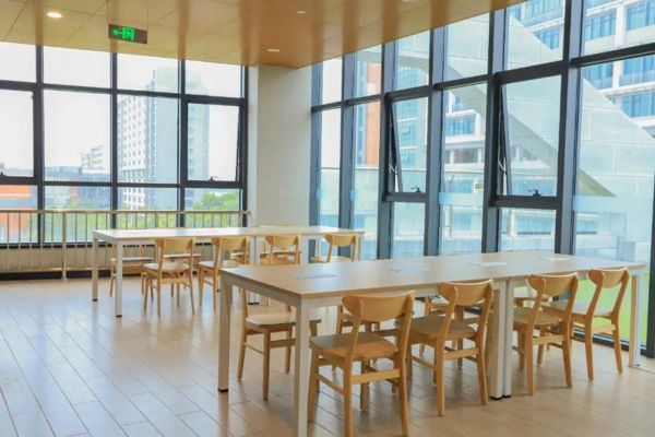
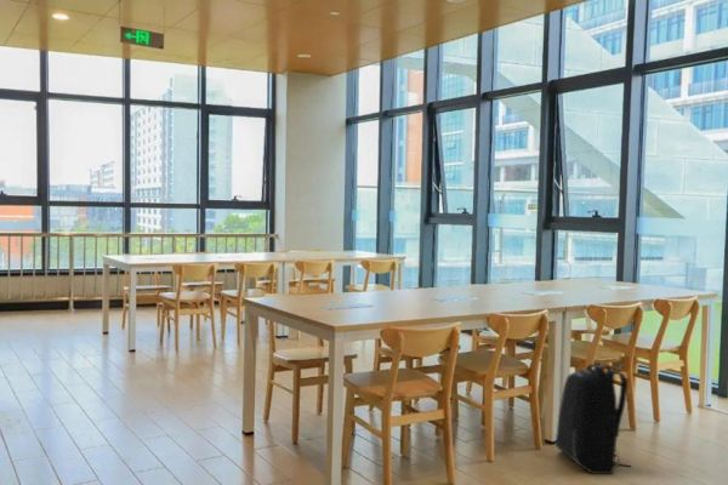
+ backpack [554,363,632,475]
